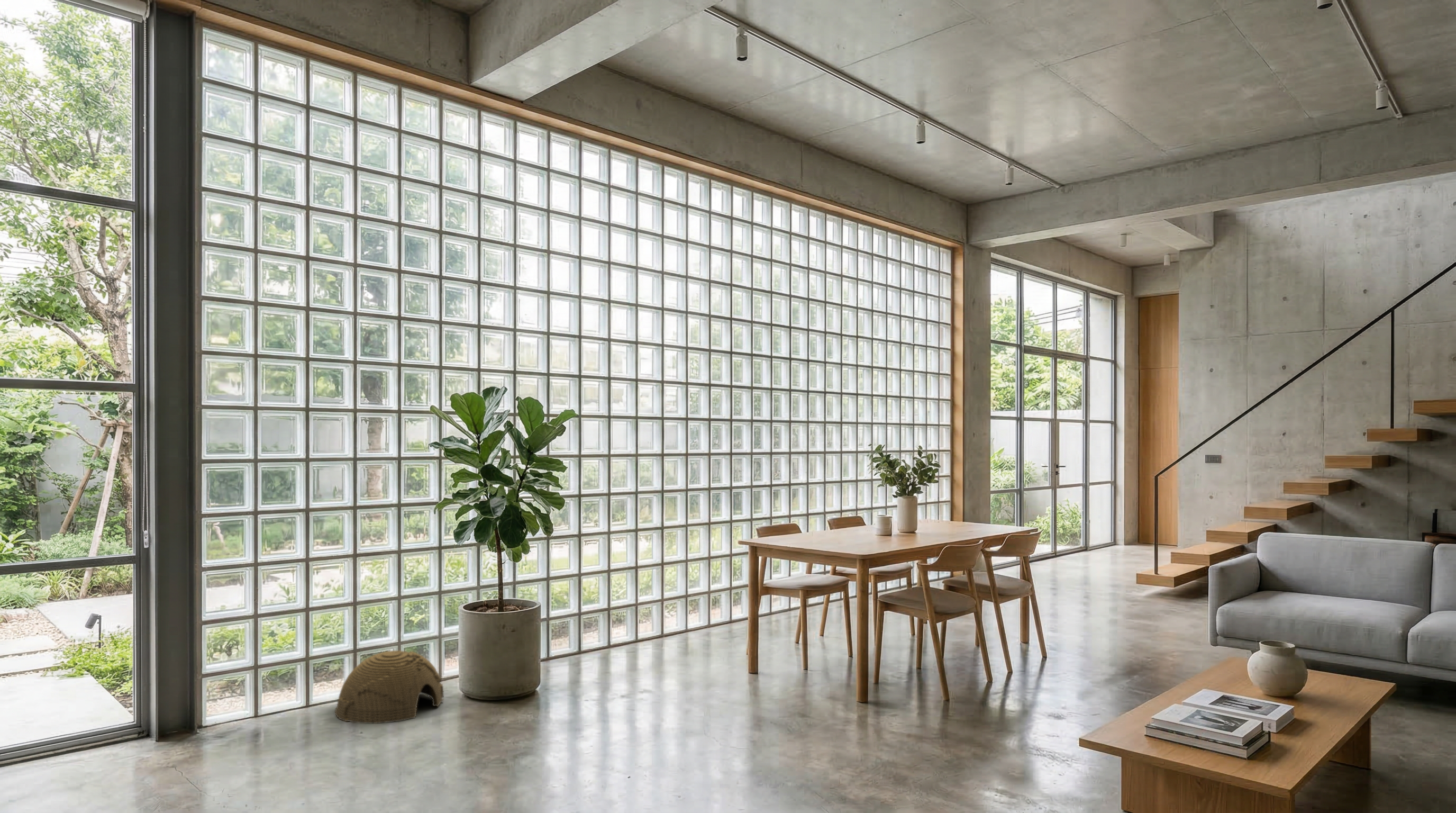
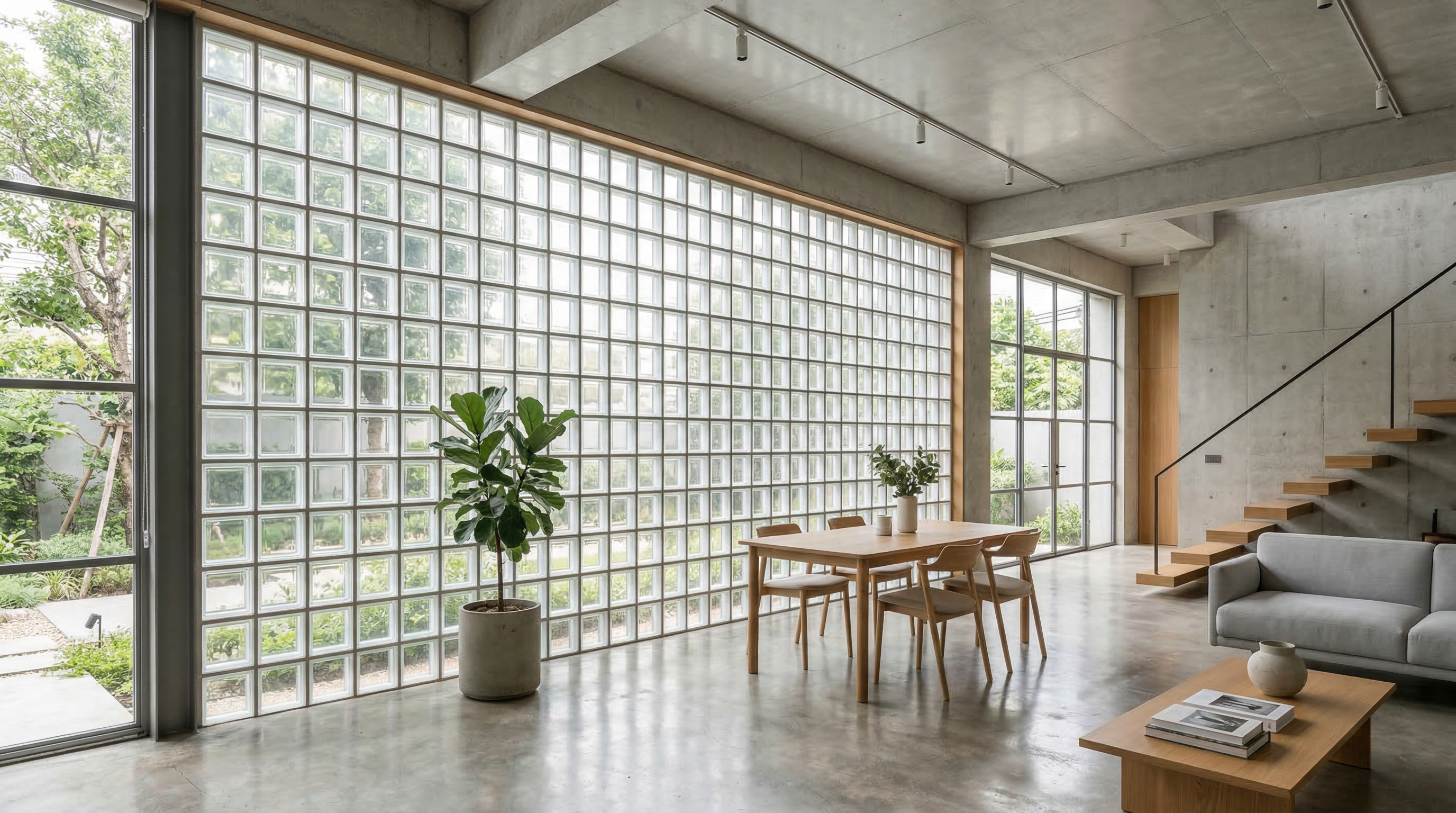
- woven basket [334,650,444,724]
